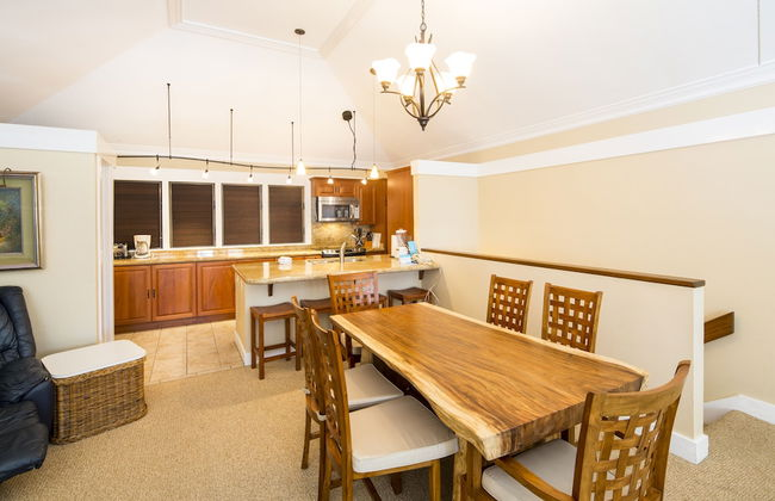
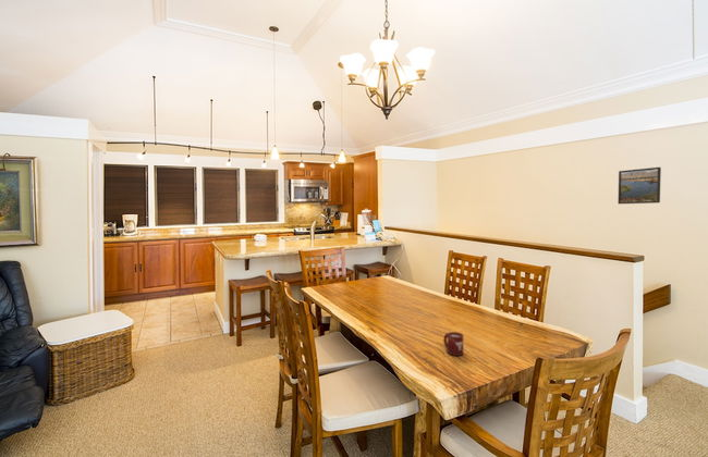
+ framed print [617,166,662,205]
+ cup [442,331,464,357]
